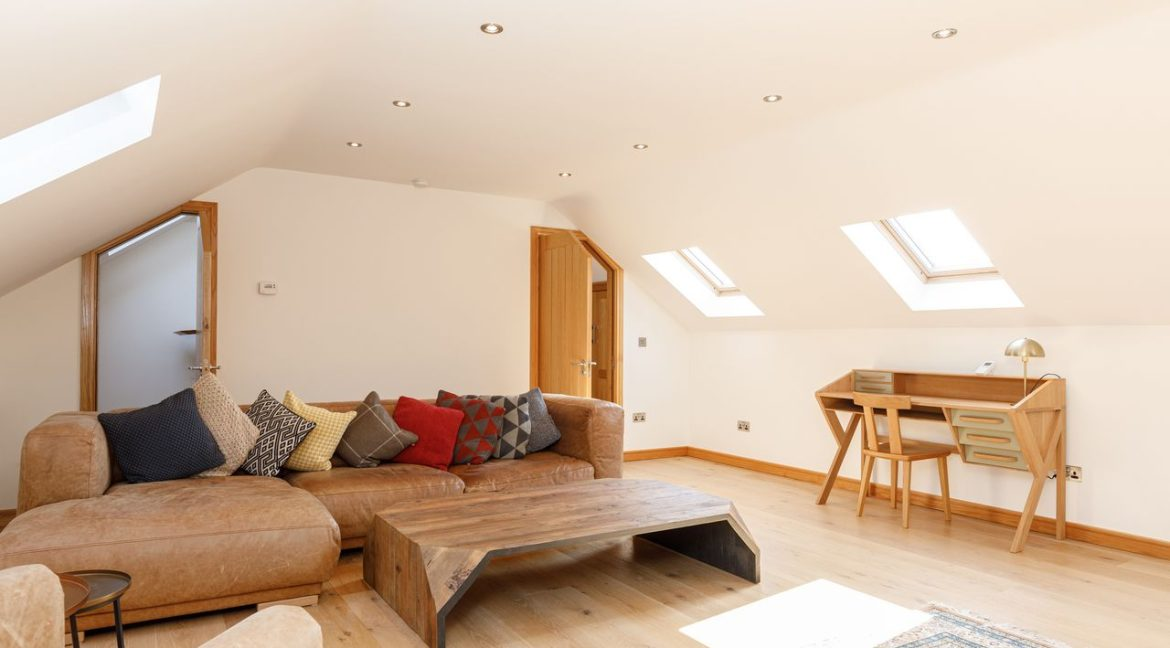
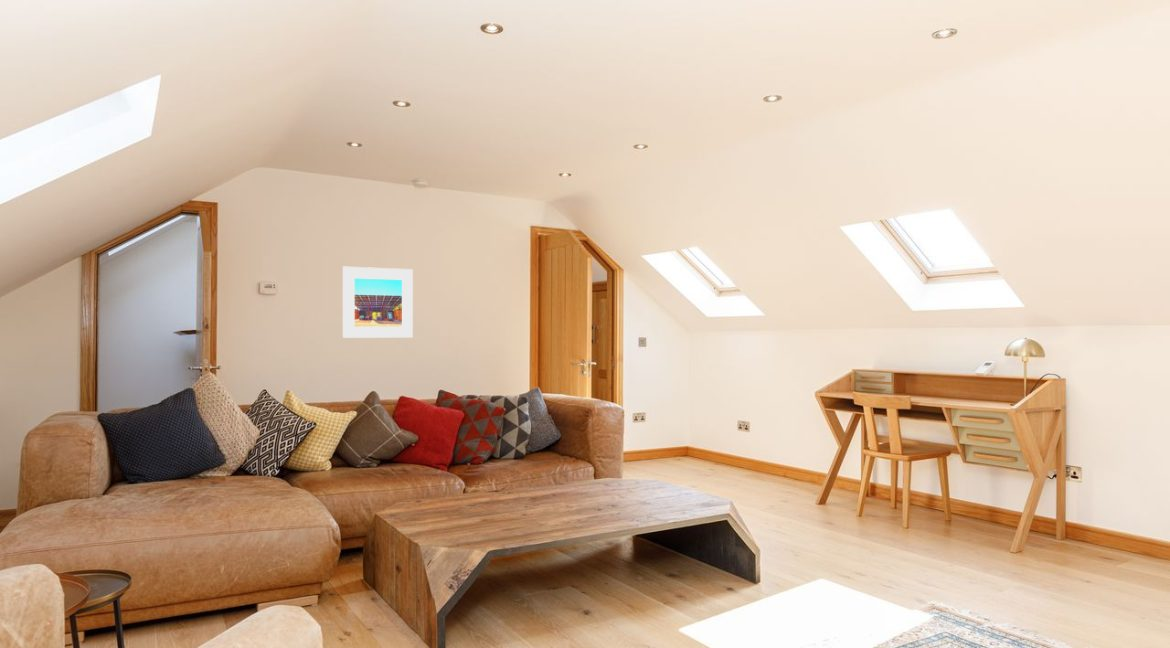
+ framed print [341,266,414,339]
